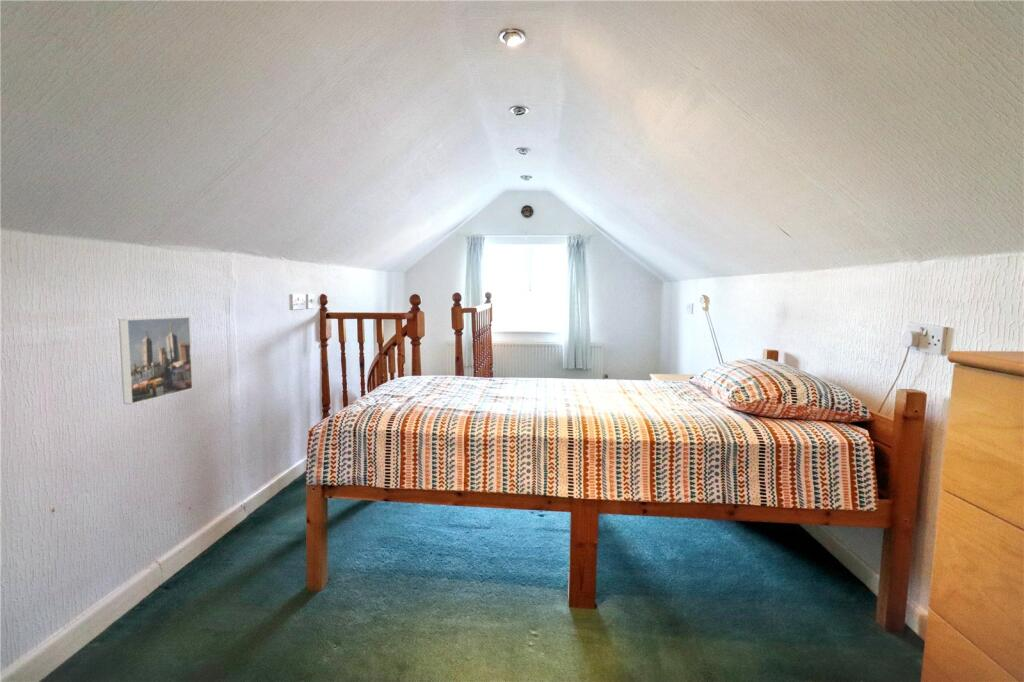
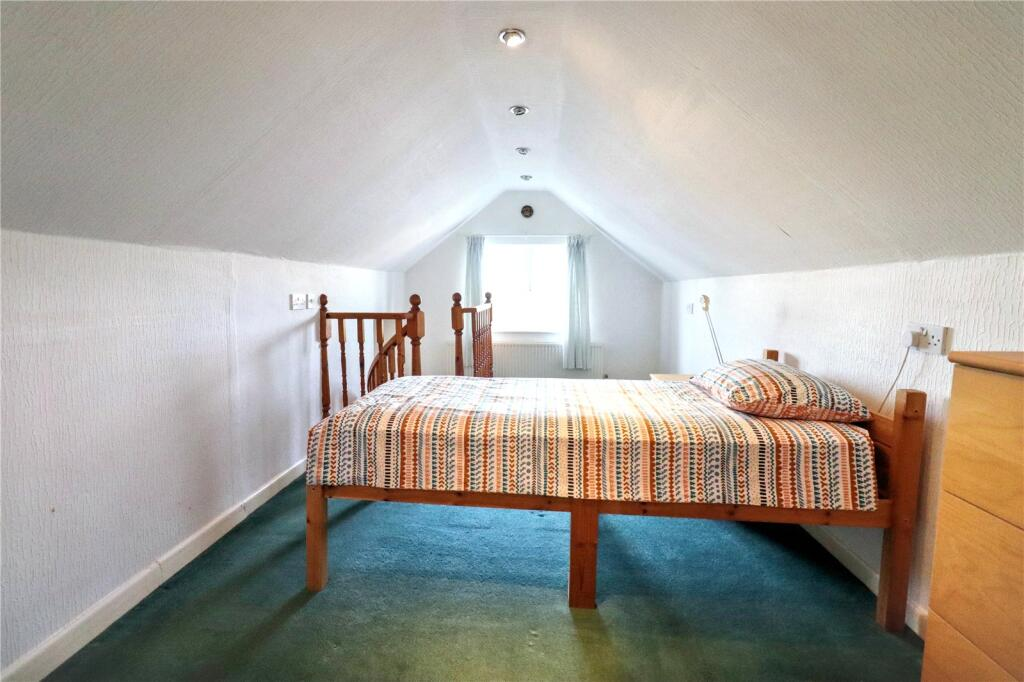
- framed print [118,316,194,405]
